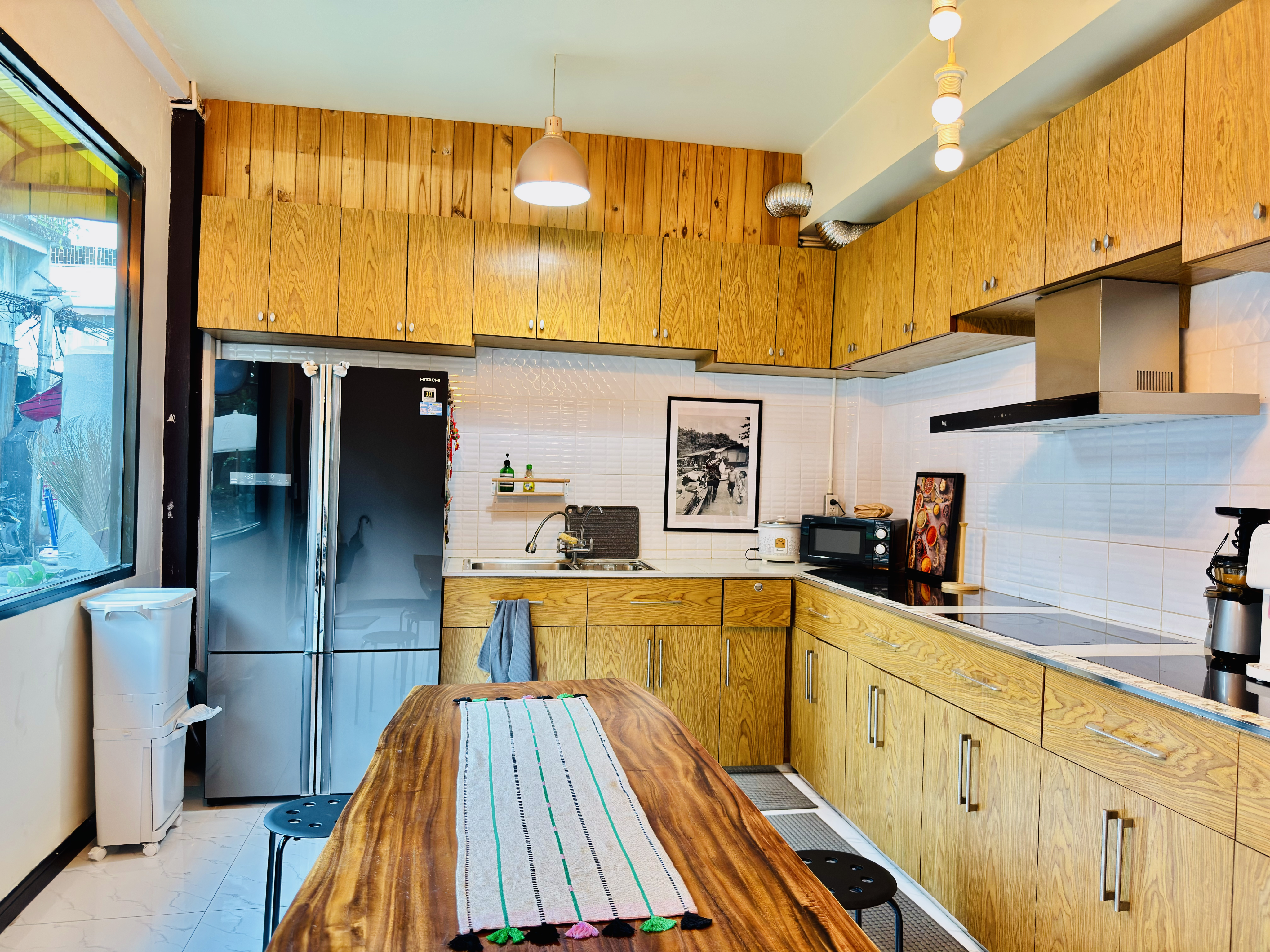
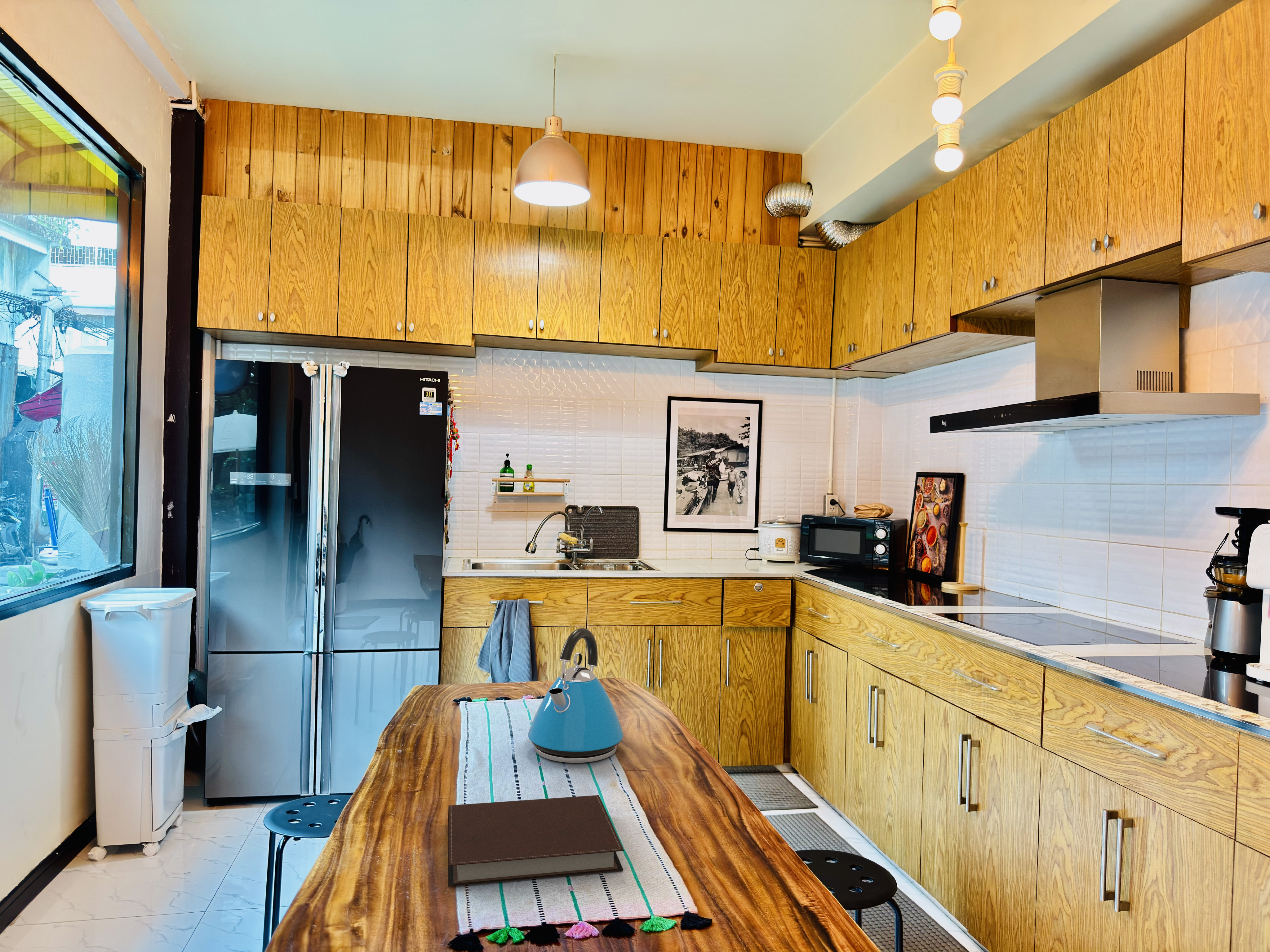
+ kettle [528,628,624,764]
+ notebook [448,795,624,887]
